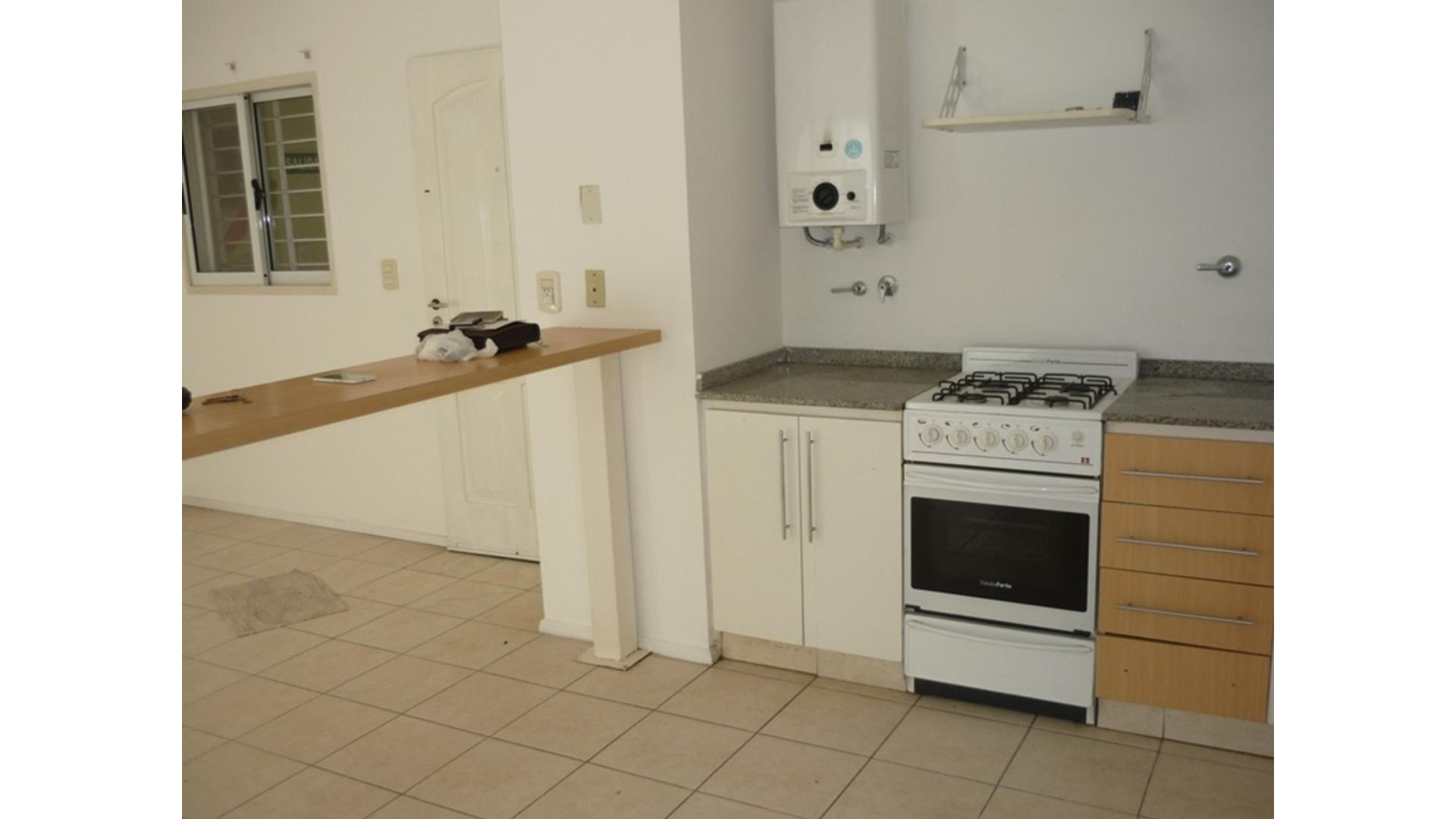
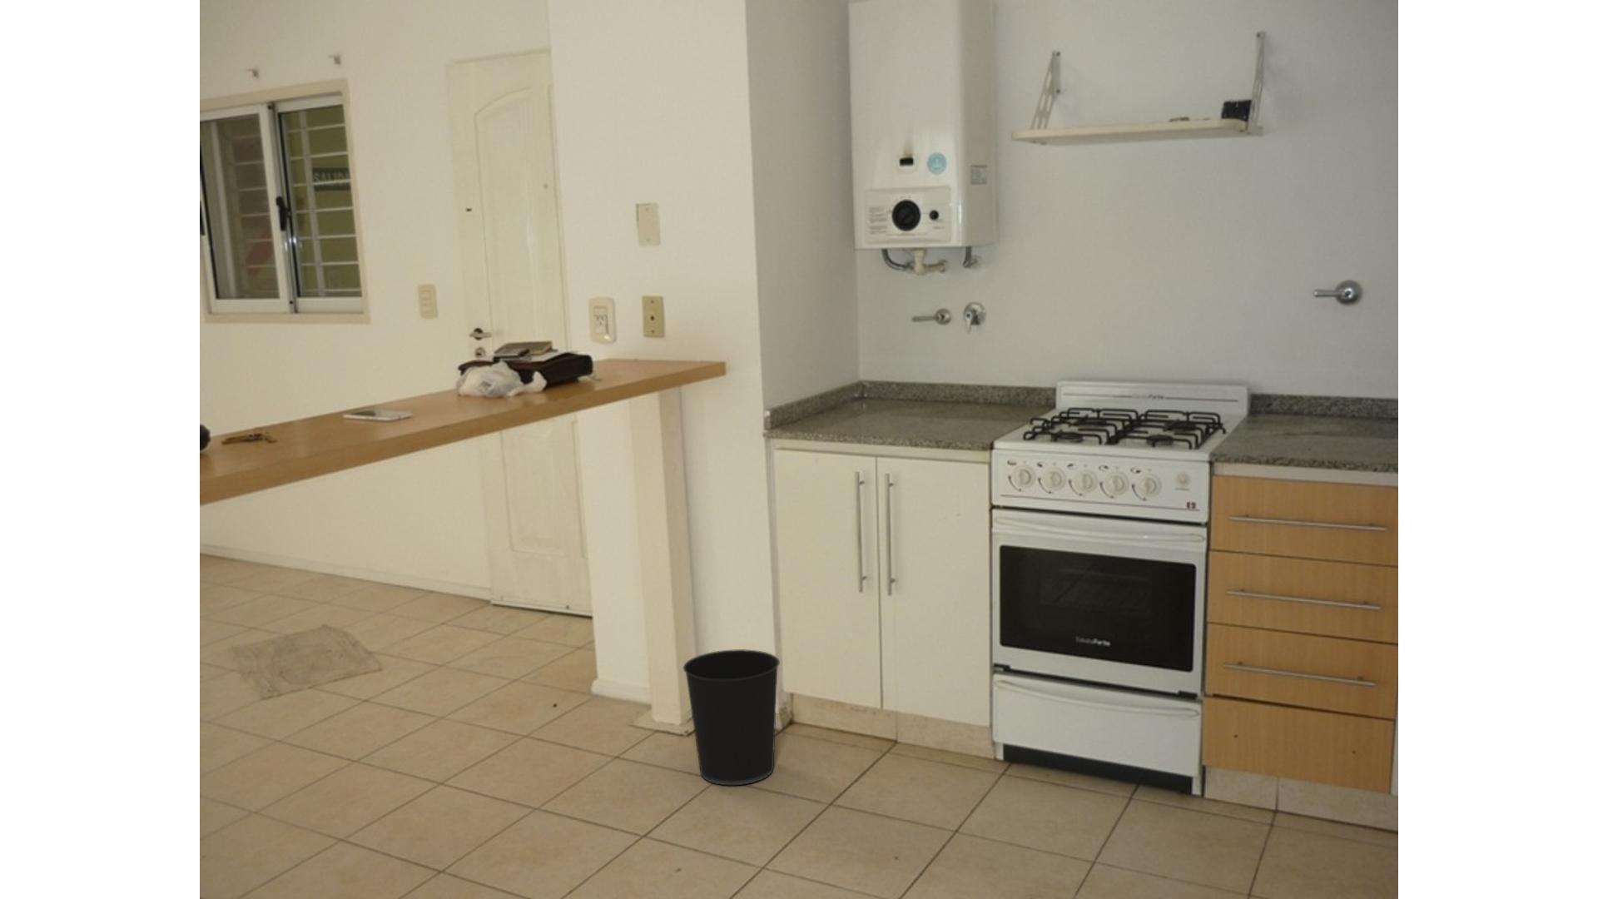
+ wastebasket [683,649,780,786]
